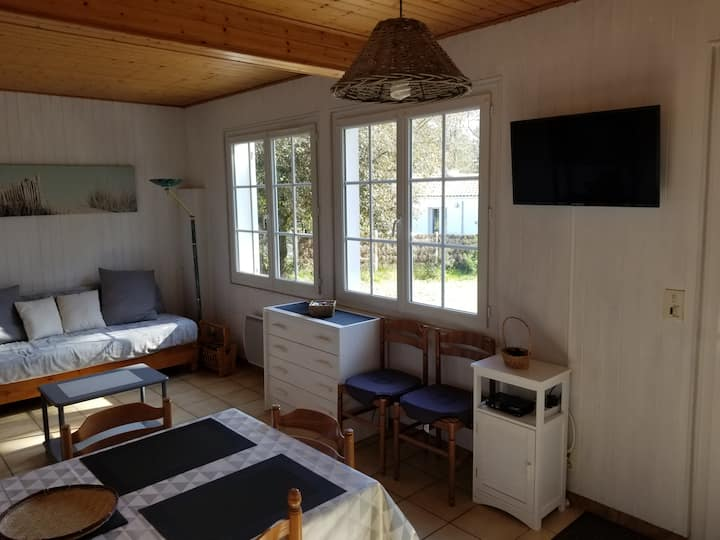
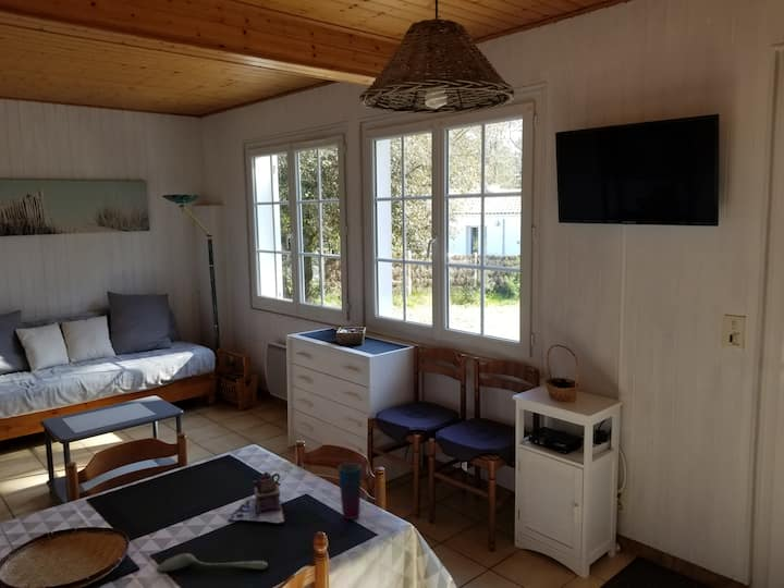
+ teapot [226,471,285,524]
+ spoon [156,552,269,573]
+ cup [338,462,363,520]
